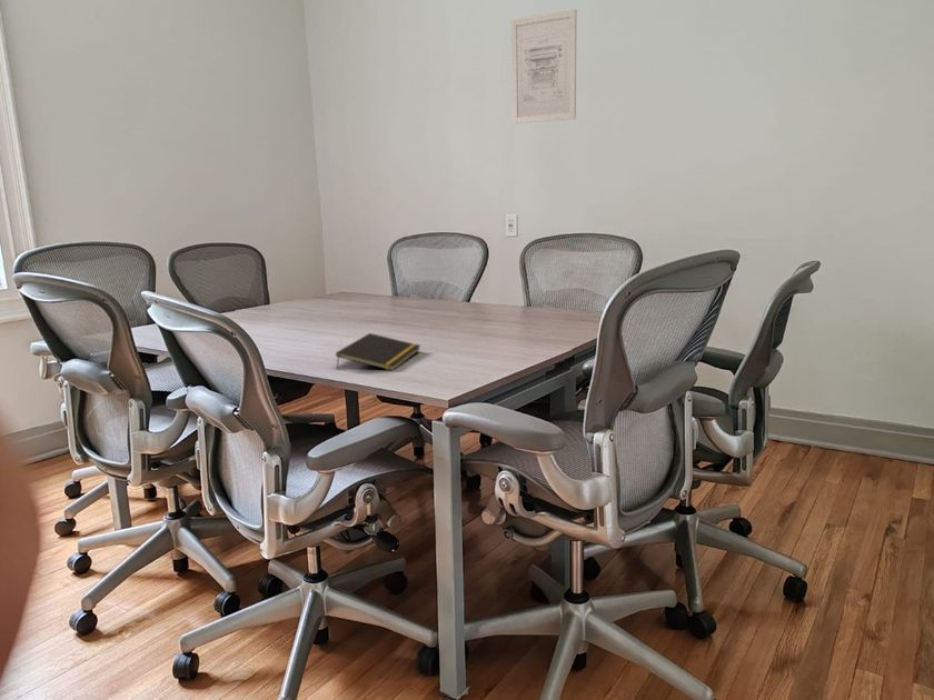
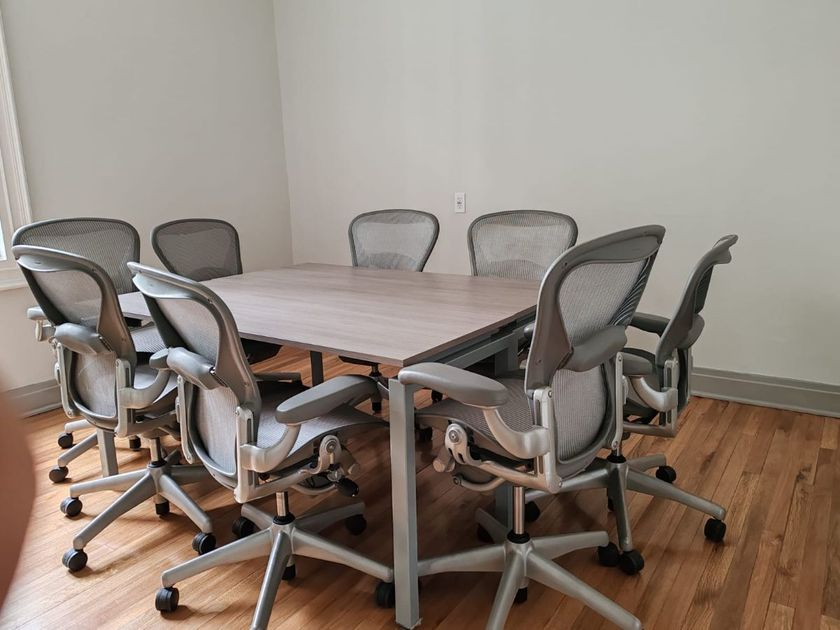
- wall art [510,9,578,124]
- notepad [335,332,421,371]
